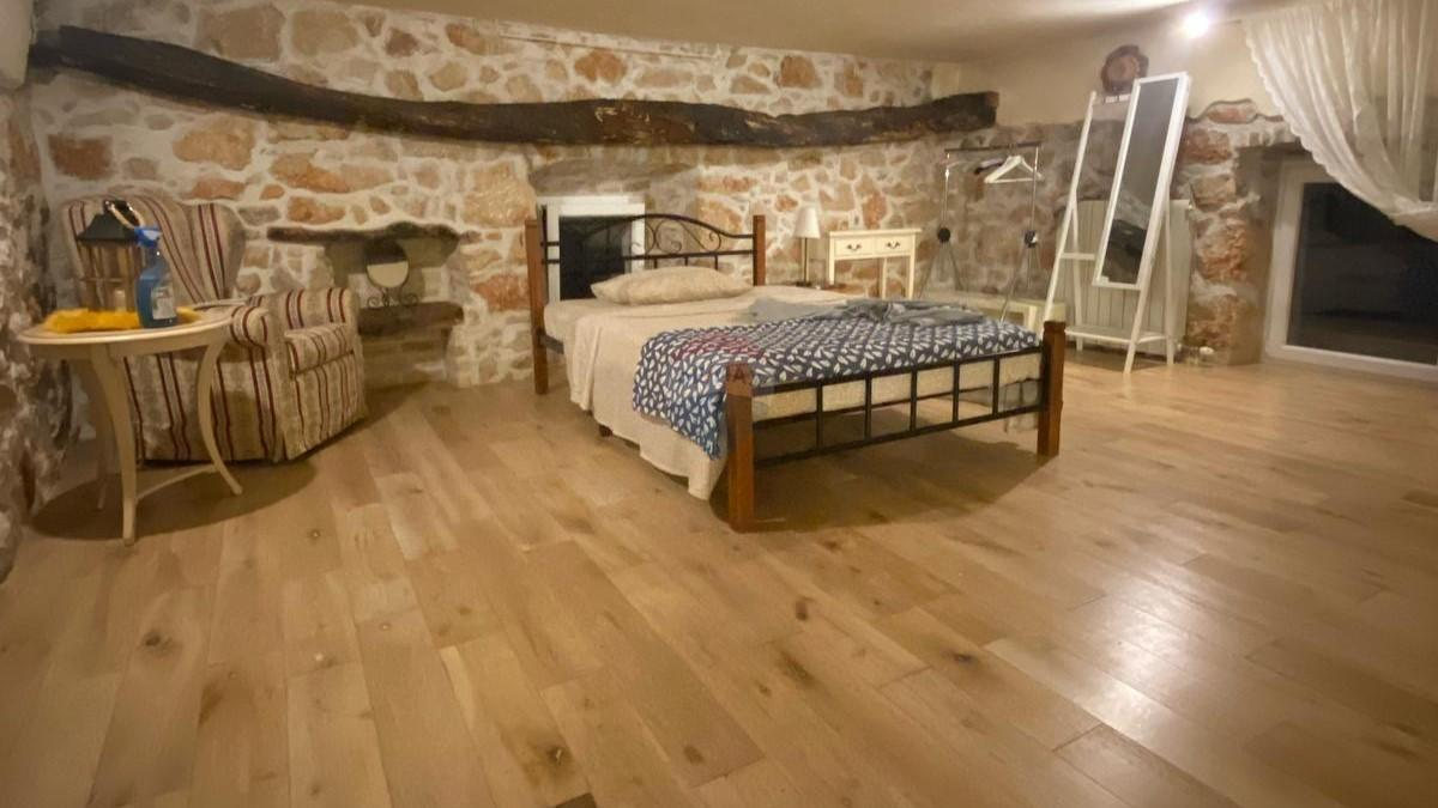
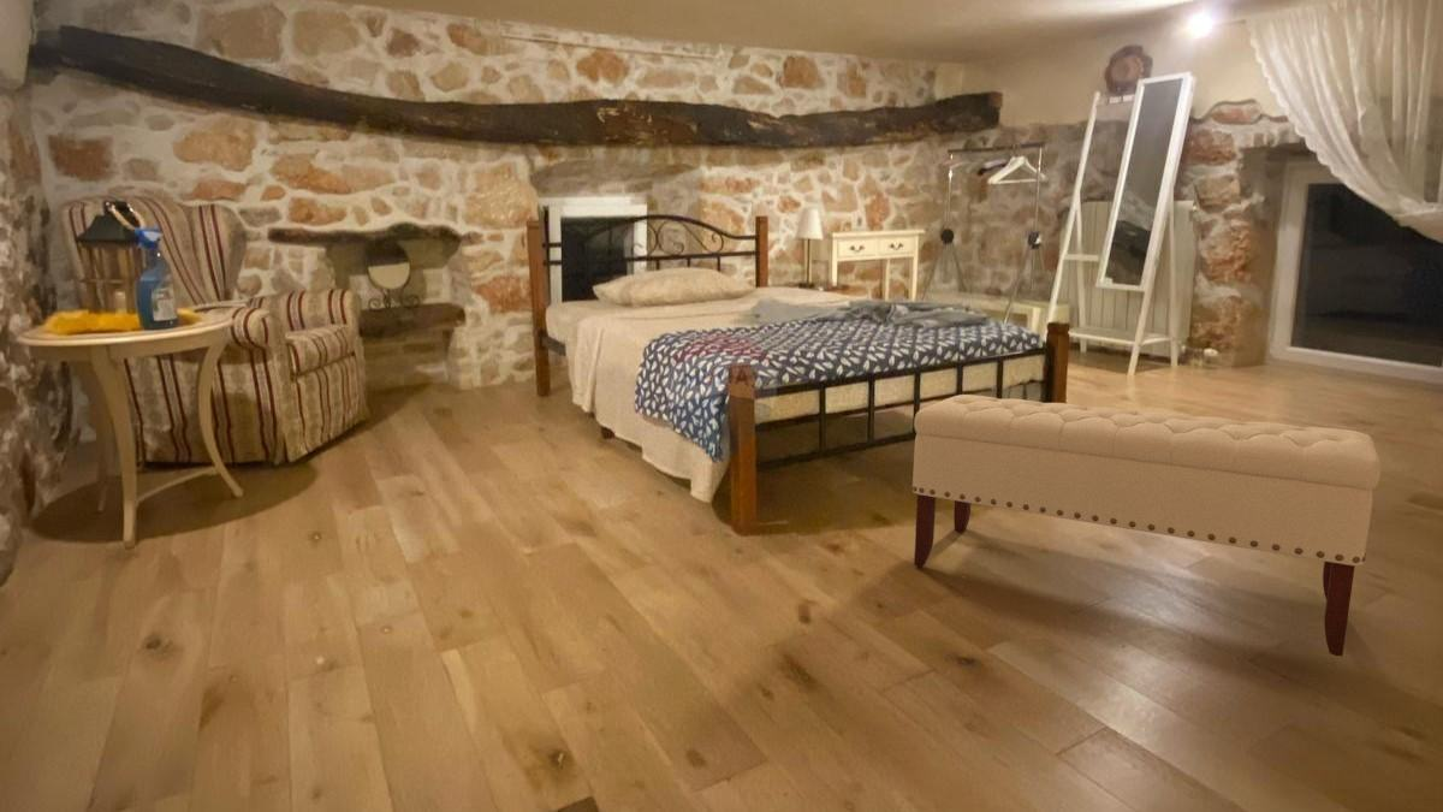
+ bench [910,393,1382,657]
